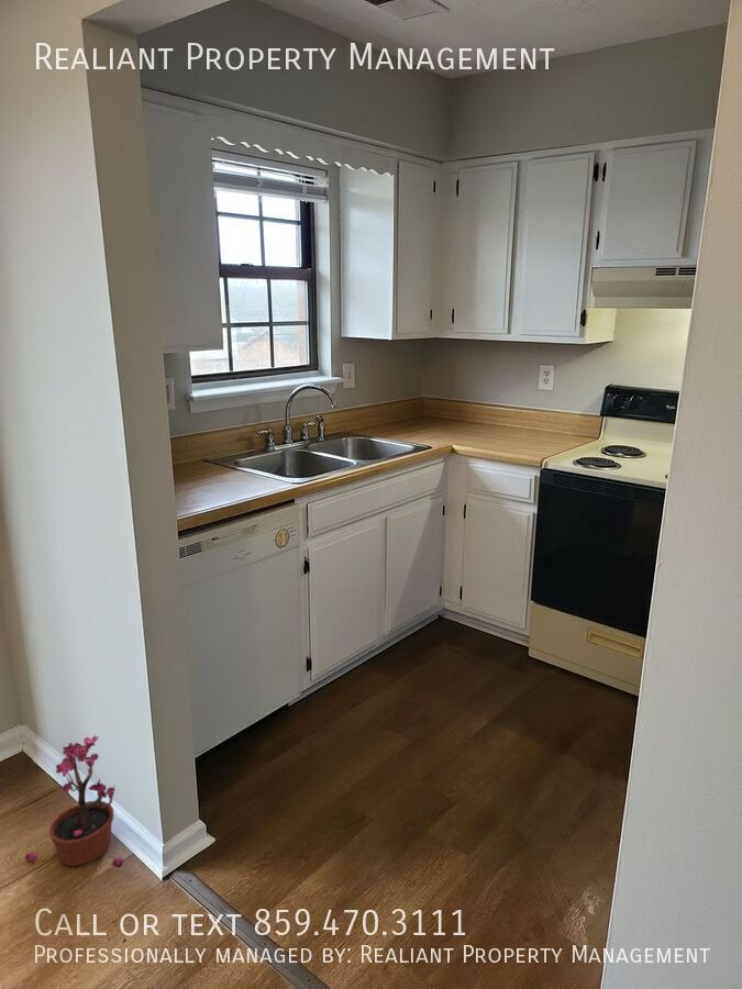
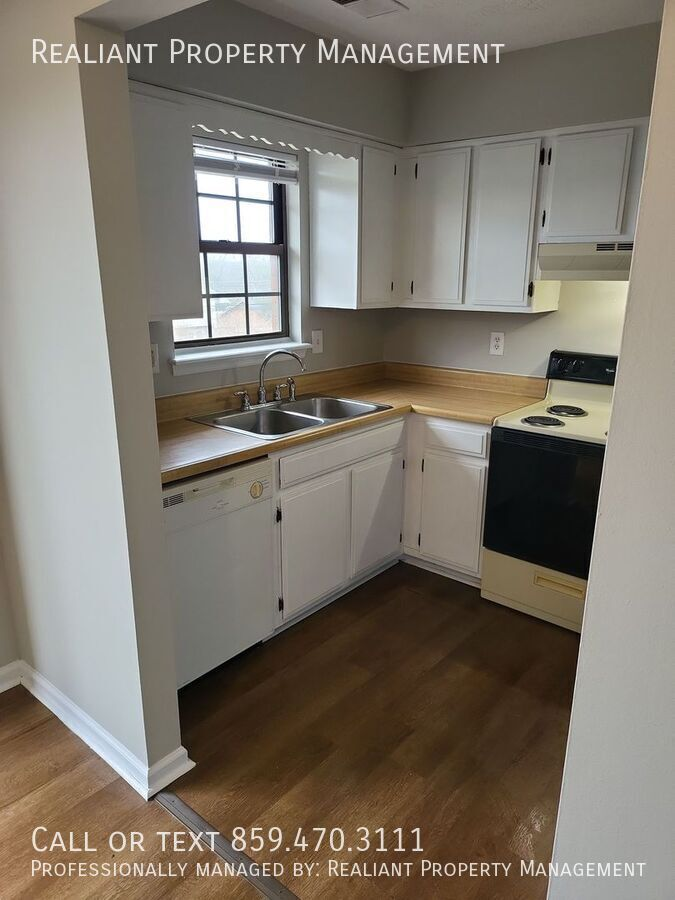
- potted plant [24,734,124,868]
